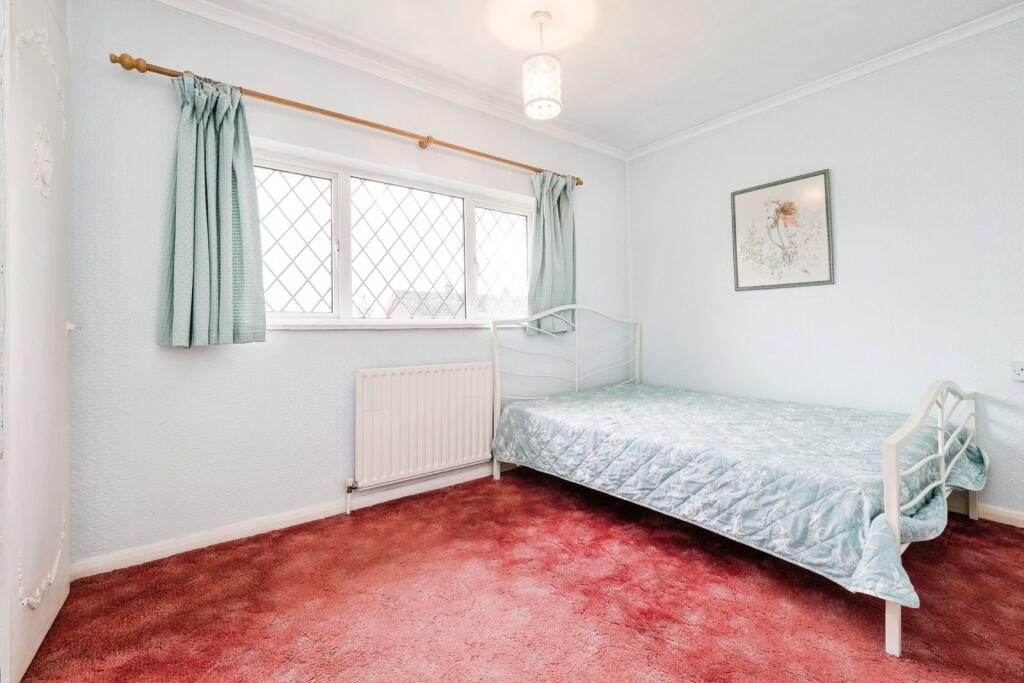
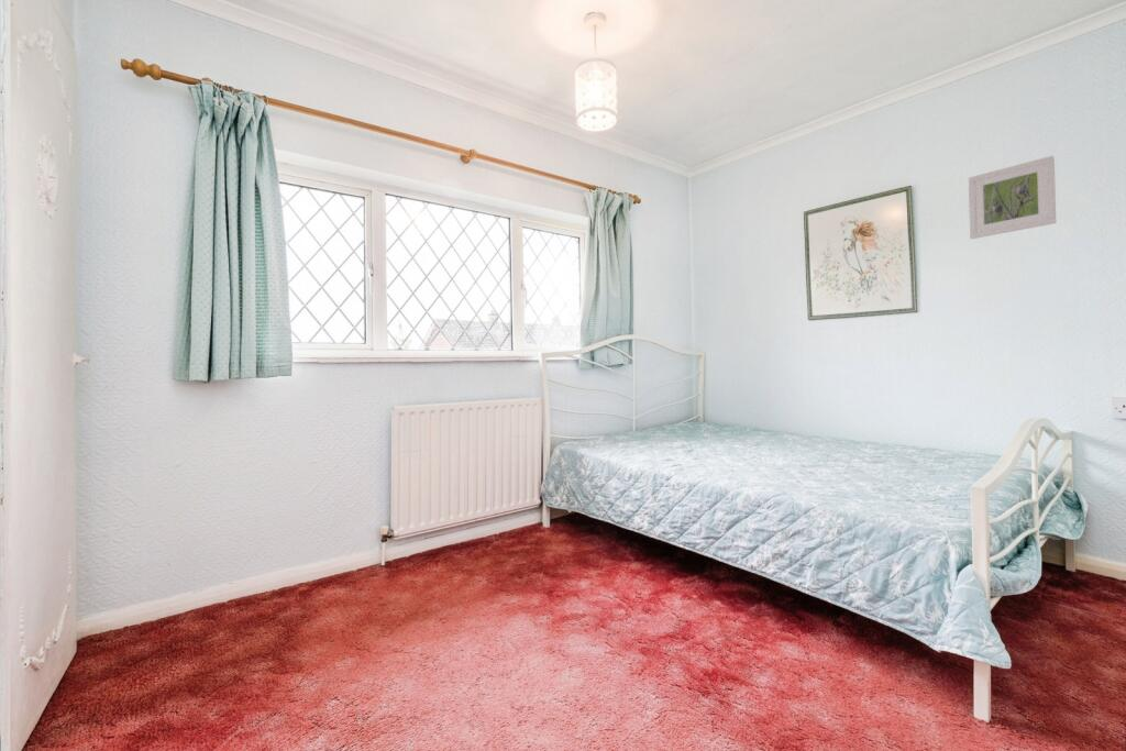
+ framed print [968,155,1057,240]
